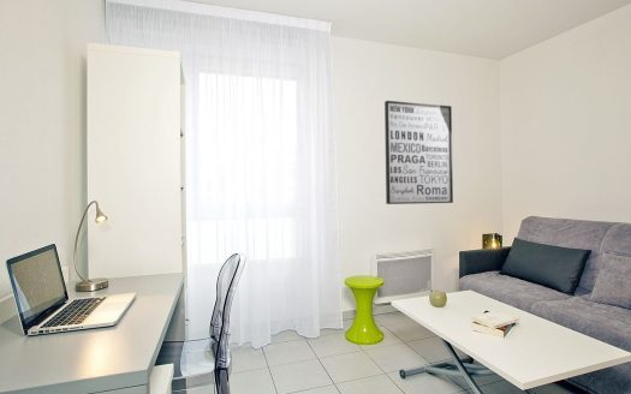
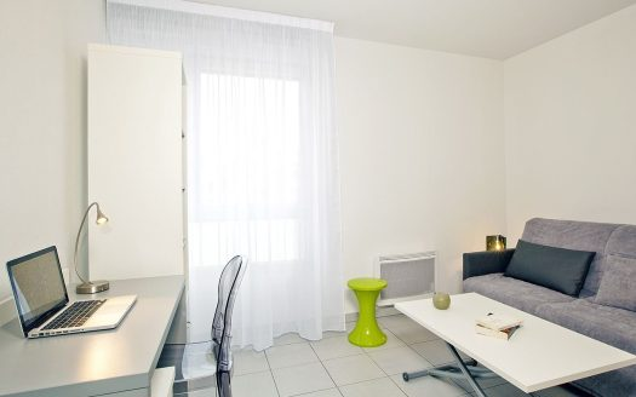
- wall art [383,100,454,205]
